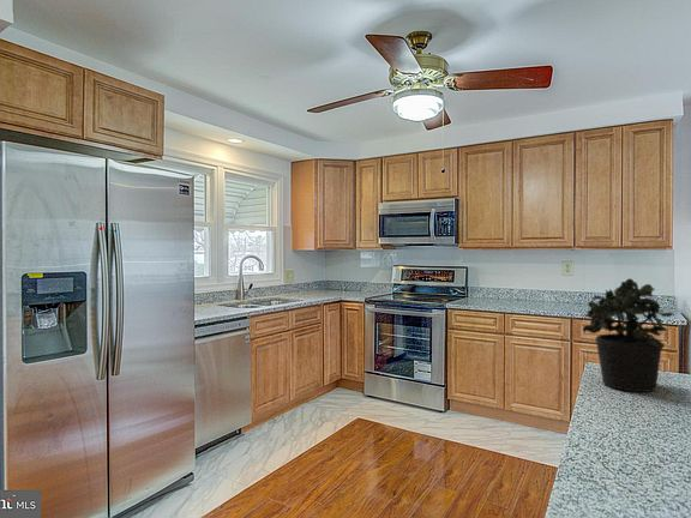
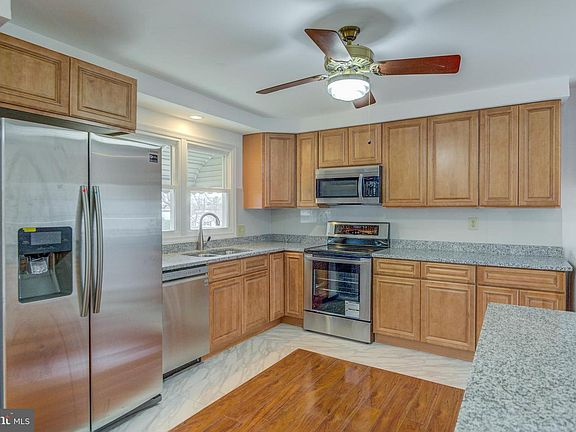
- potted plant [582,277,674,393]
